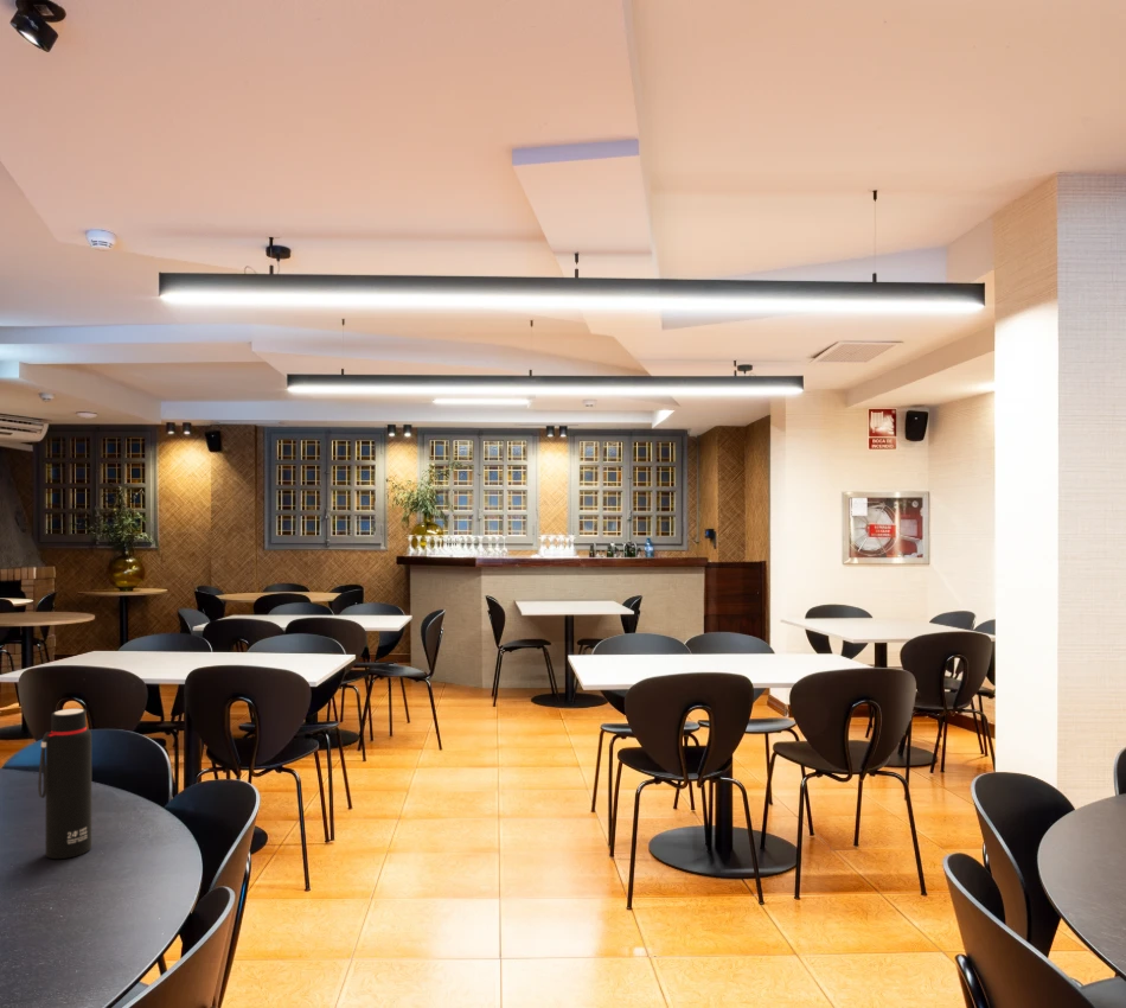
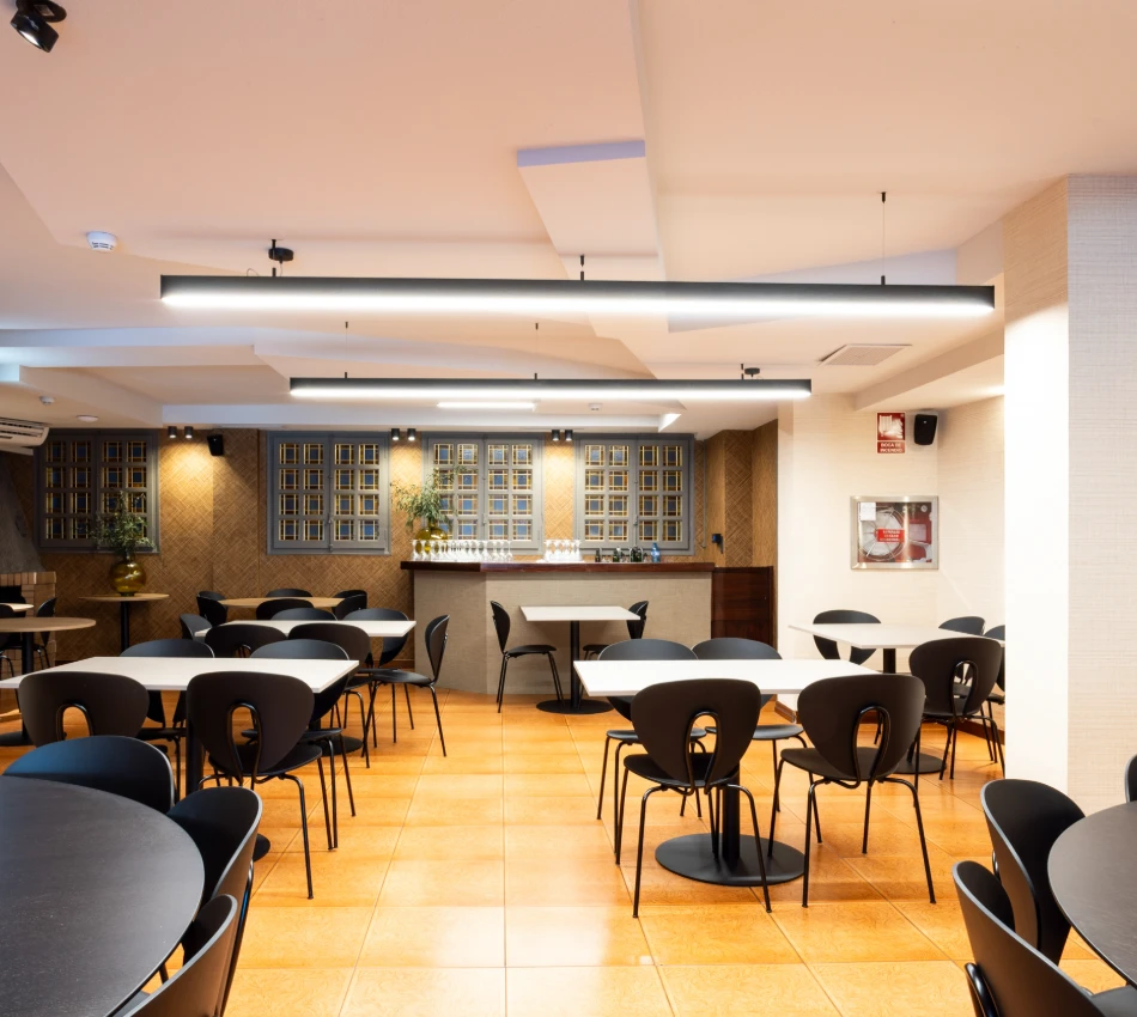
- water bottle [37,707,92,860]
